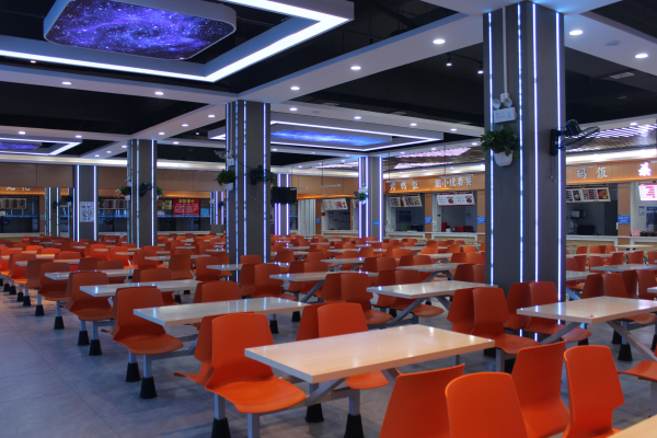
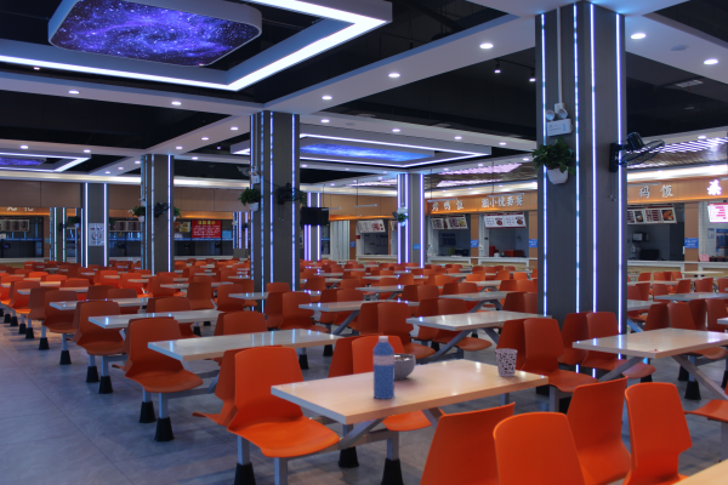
+ water bottle [372,335,396,400]
+ soup bowl [394,352,416,381]
+ cup [494,348,518,378]
